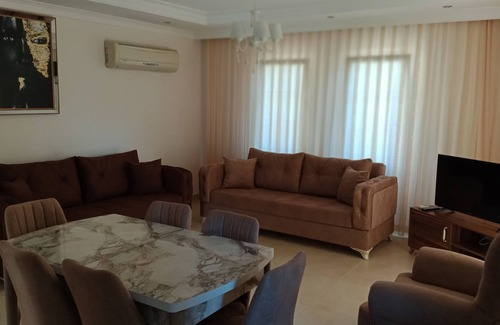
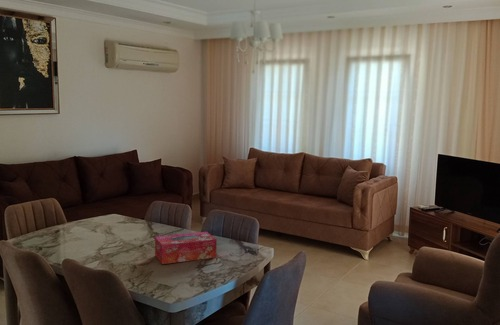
+ tissue box [154,231,218,265]
